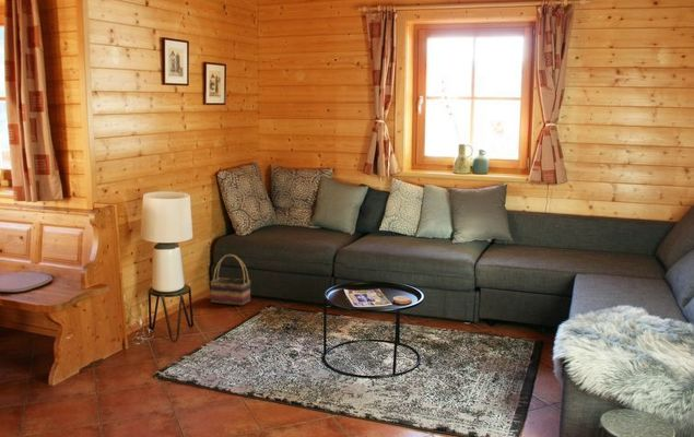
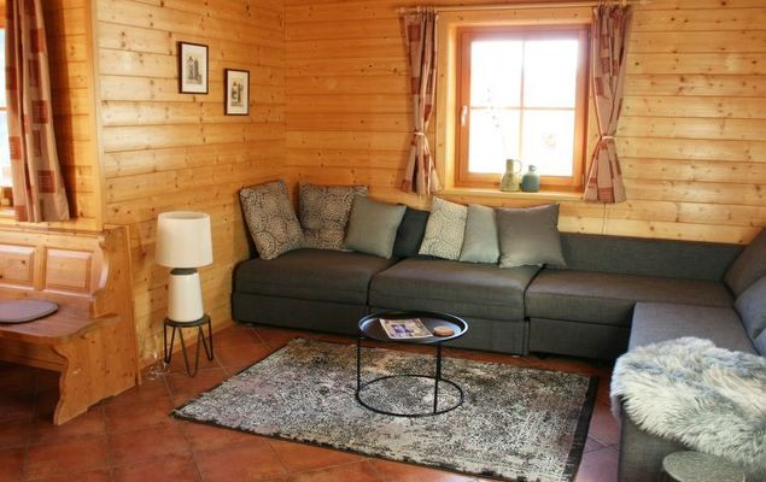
- basket [209,253,251,306]
